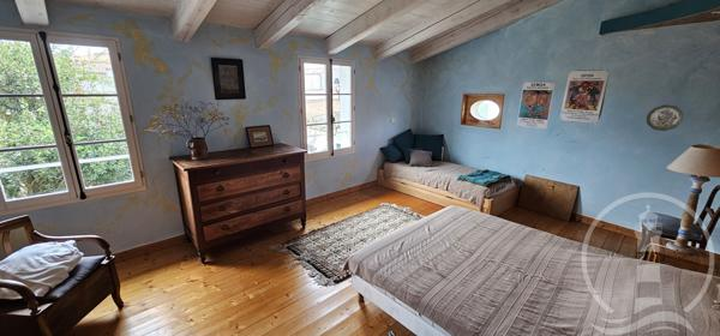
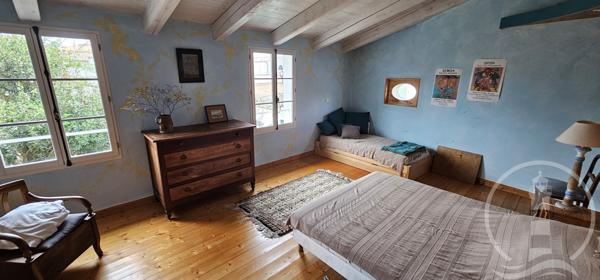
- decorative plate [646,104,684,132]
